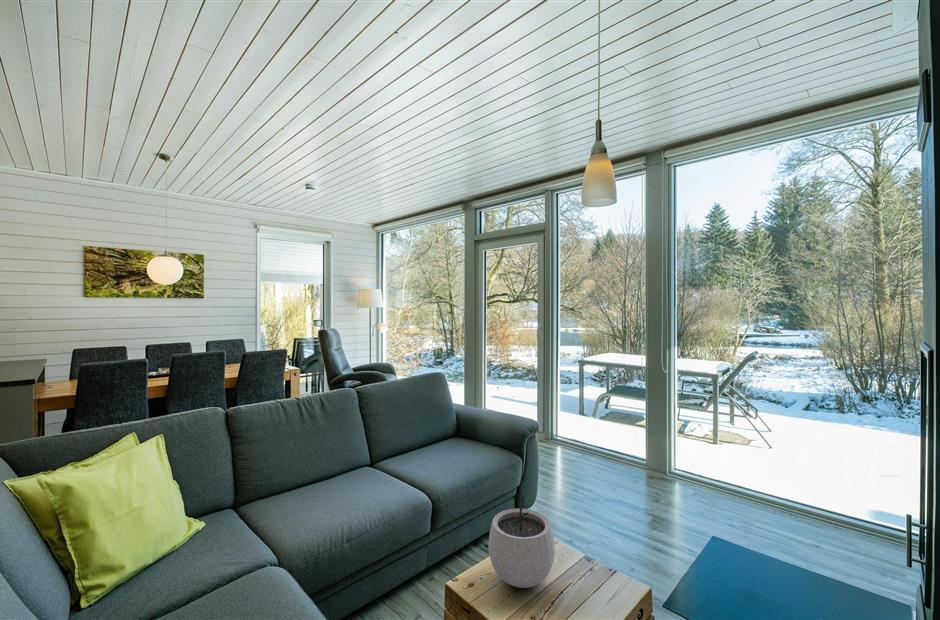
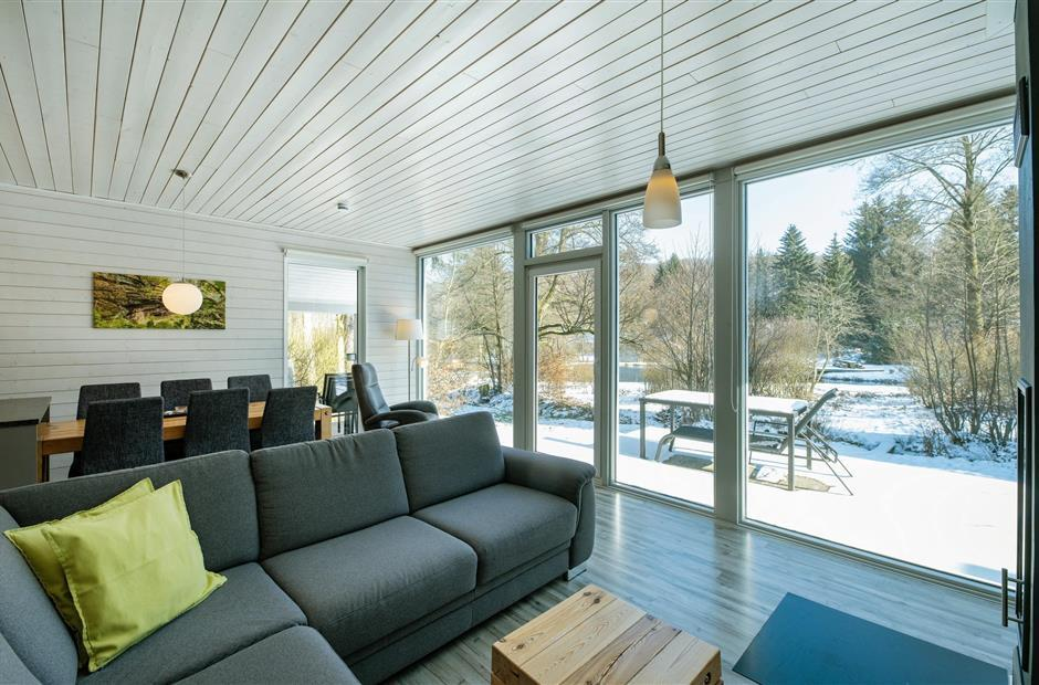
- plant pot [487,495,556,589]
